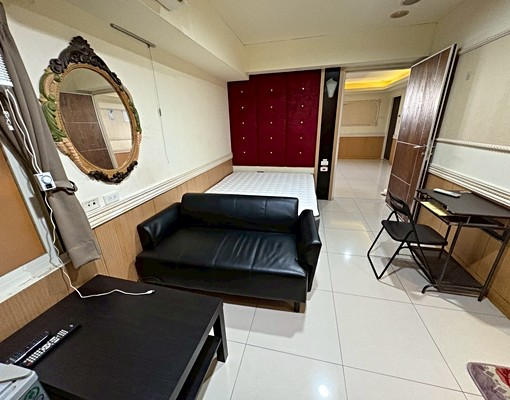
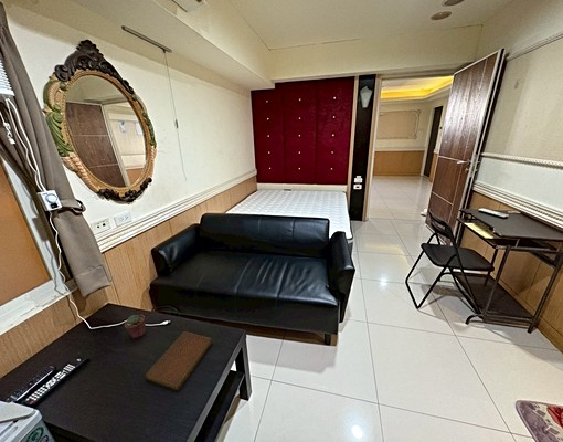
+ potted succulent [124,314,147,339]
+ notebook [144,330,213,391]
